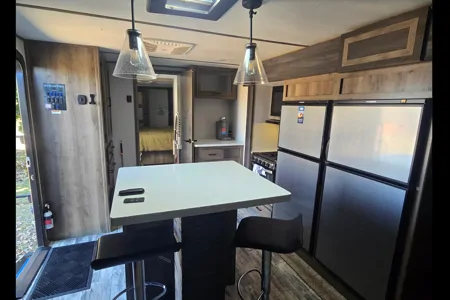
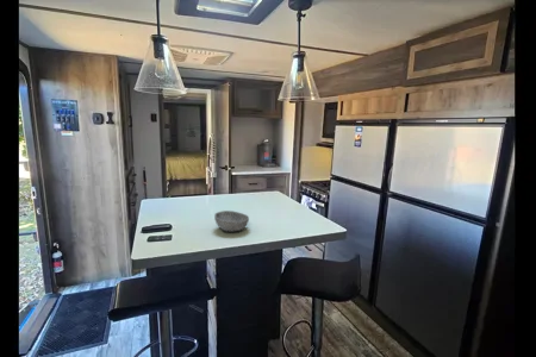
+ bowl [213,209,250,233]
